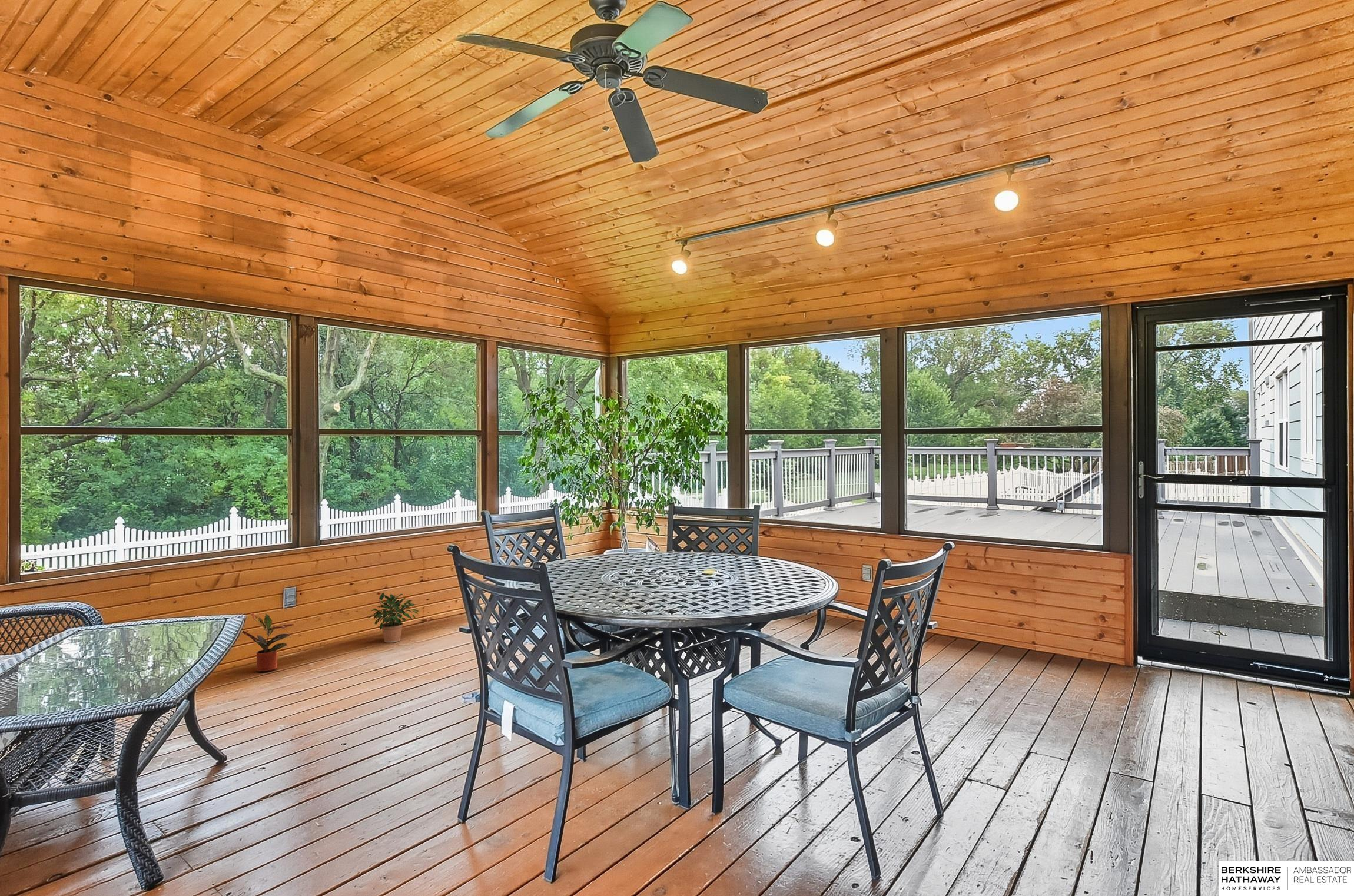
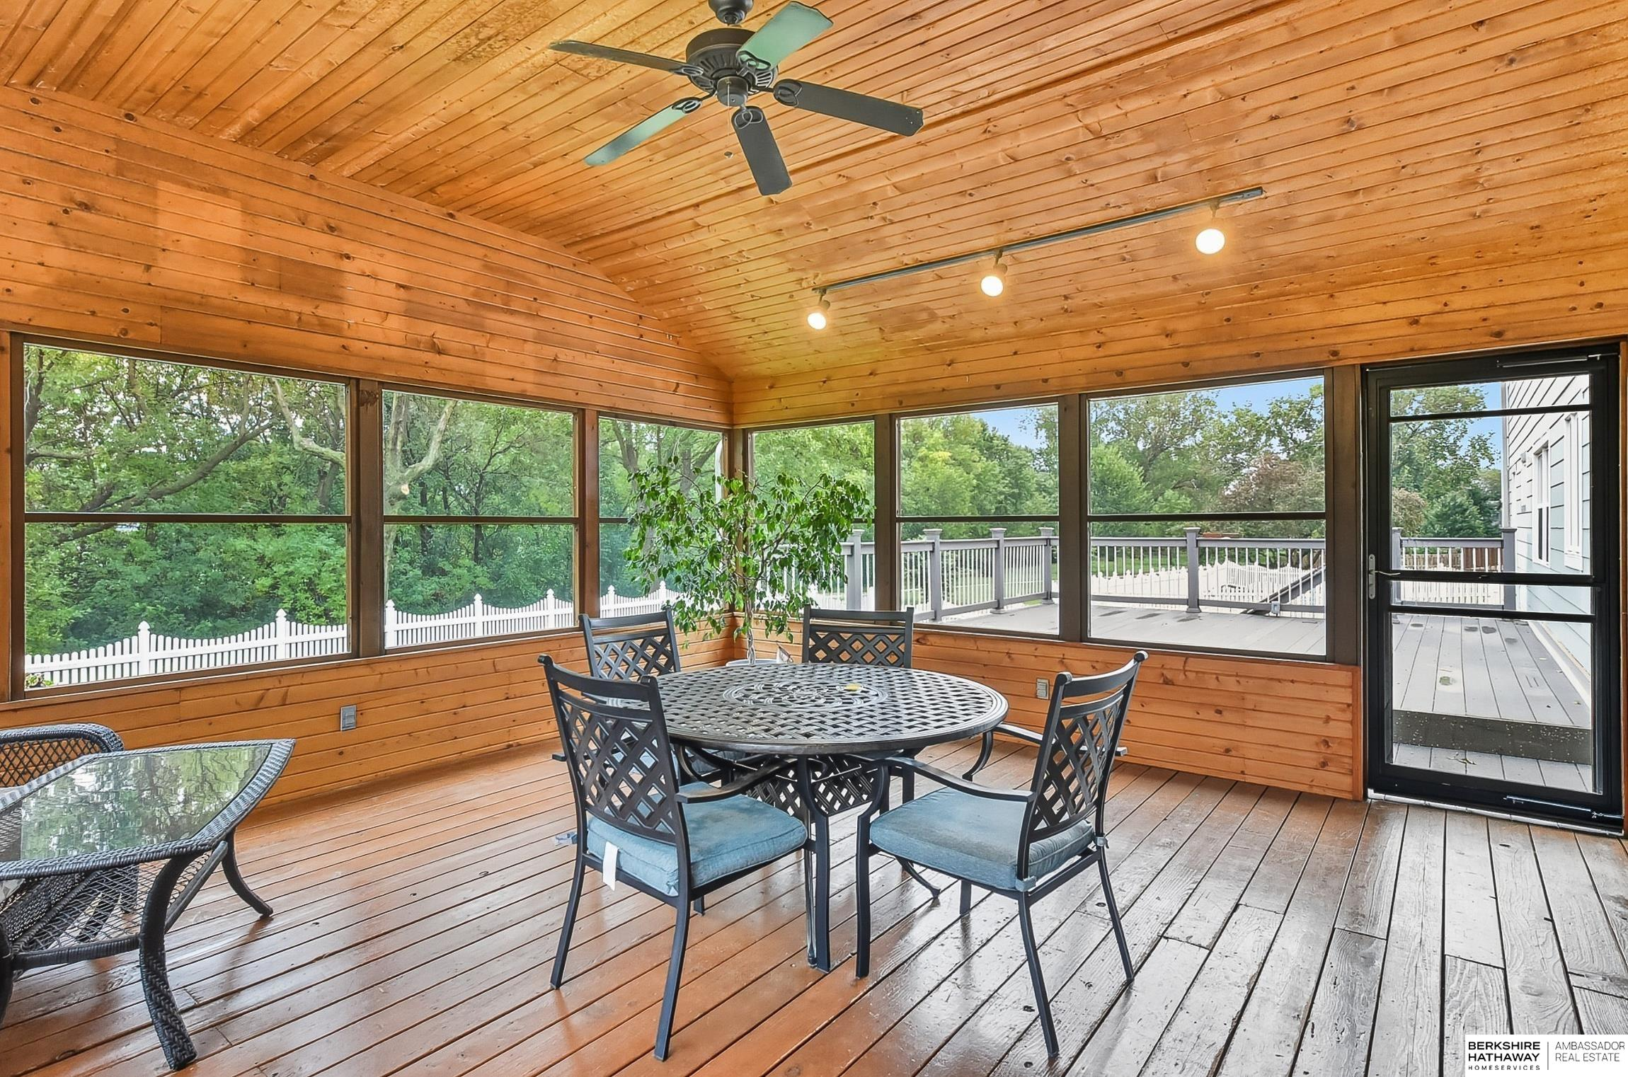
- potted plant [367,592,420,643]
- potted plant [241,612,294,672]
